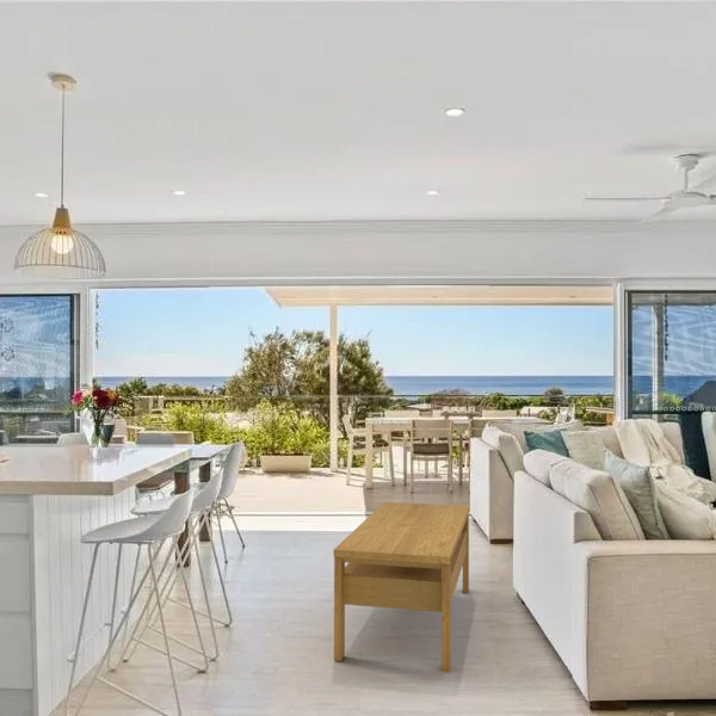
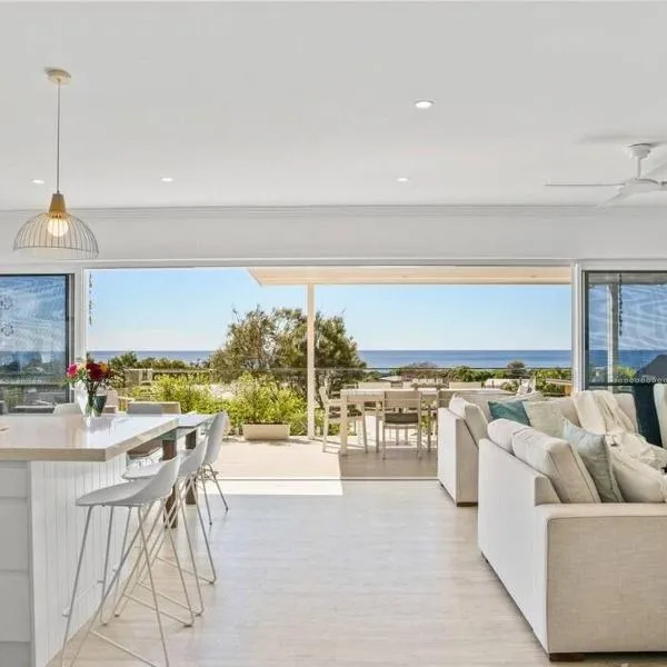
- coffee table [333,501,470,673]
